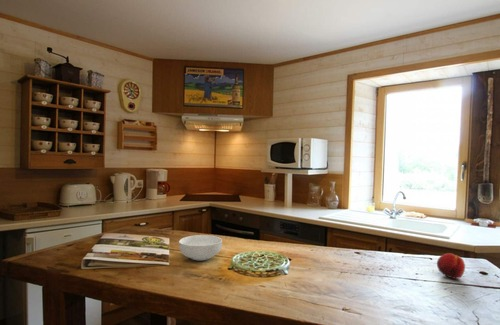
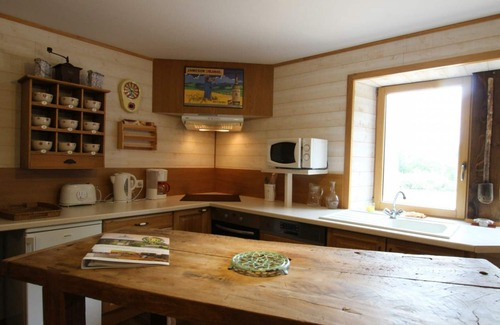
- cereal bowl [178,234,223,262]
- fruit [436,252,466,280]
